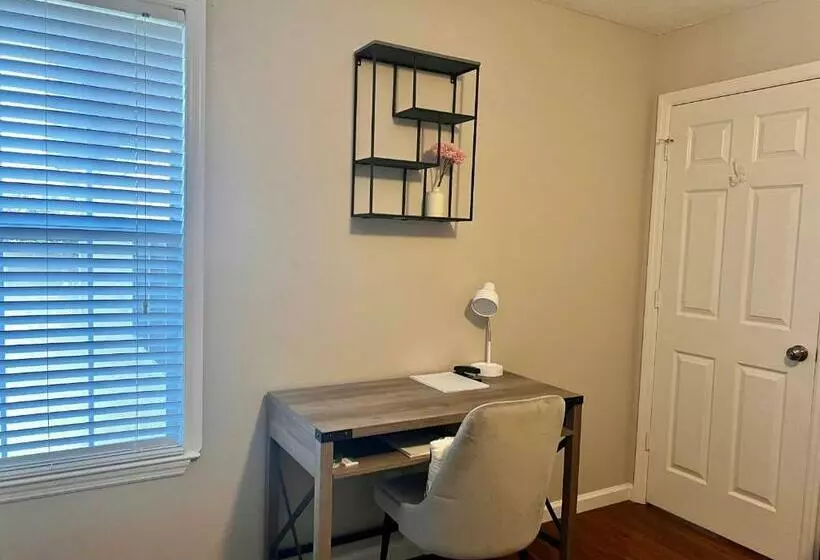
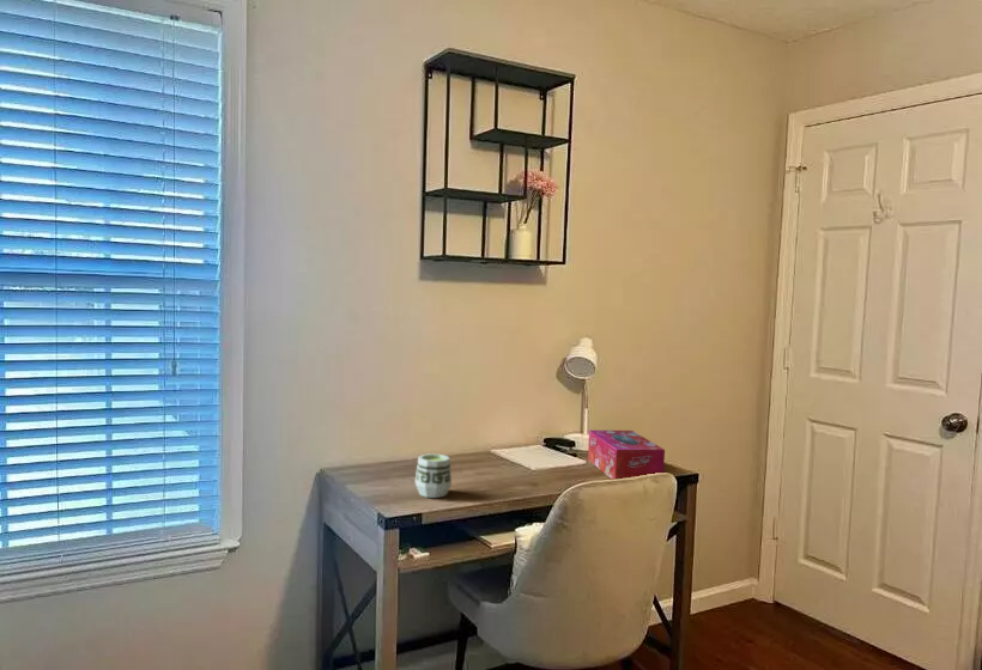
+ tissue box [587,430,666,480]
+ cup [414,452,453,499]
